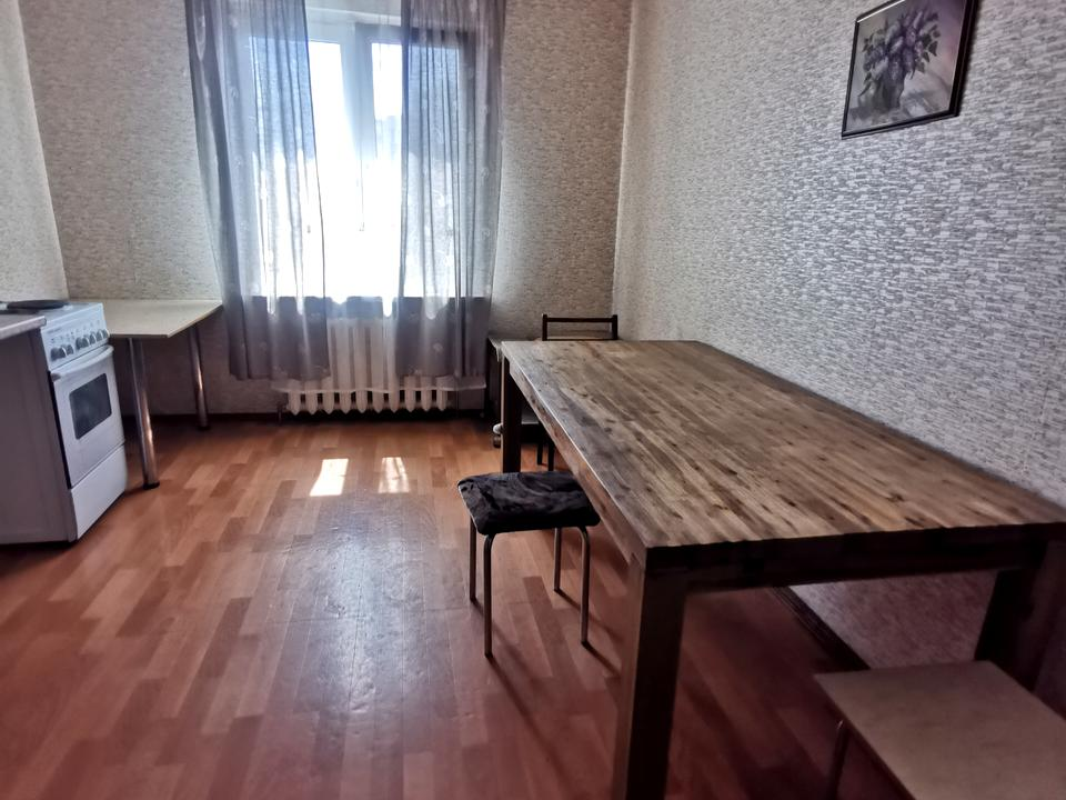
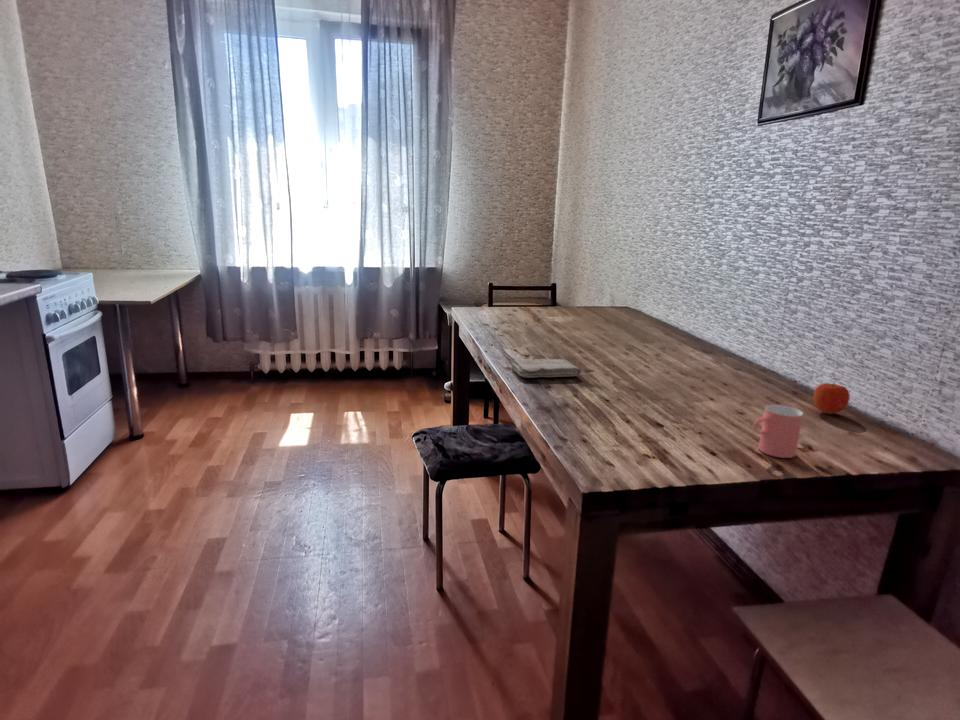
+ washcloth [510,358,582,379]
+ apple [812,381,850,415]
+ cup [752,404,804,459]
